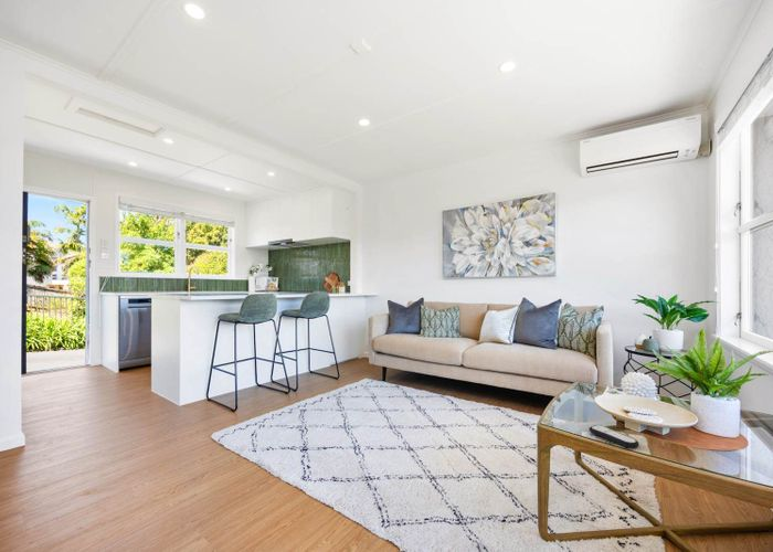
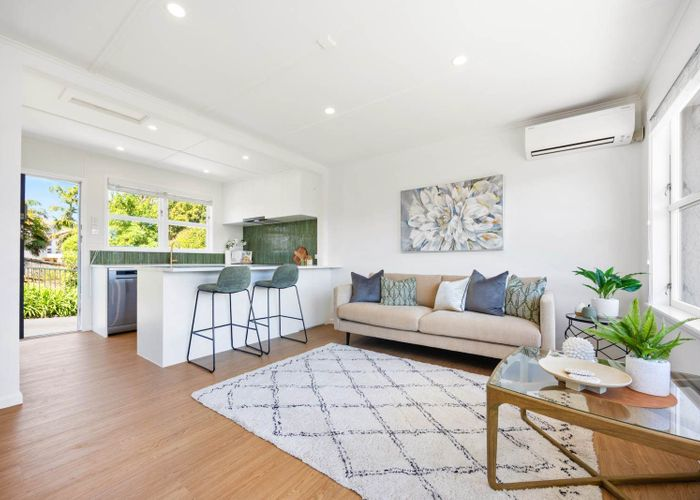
- remote control [587,424,640,449]
